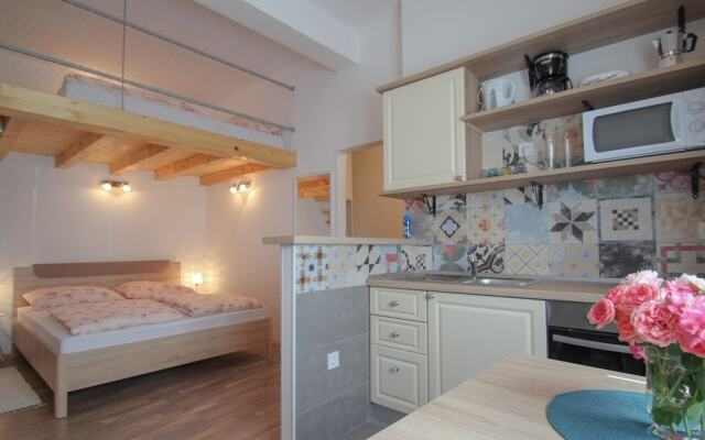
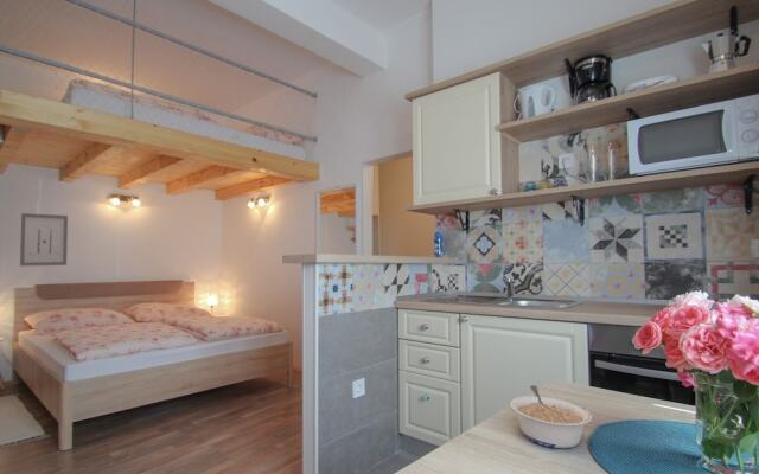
+ legume [509,384,593,449]
+ wall art [19,212,69,267]
